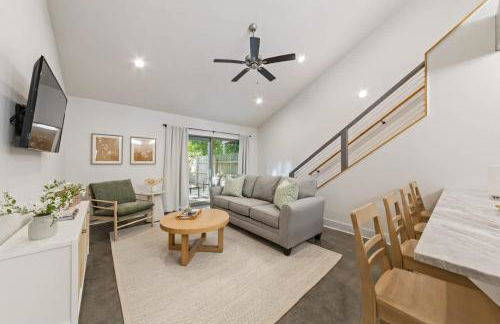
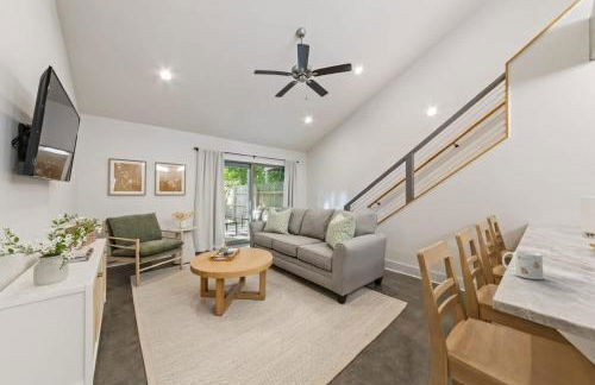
+ mug [501,250,544,280]
